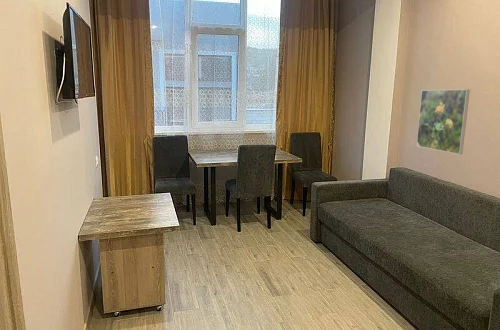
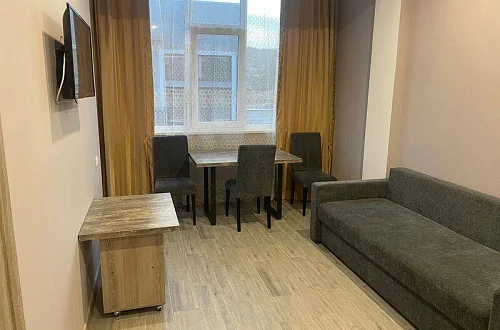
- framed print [416,88,471,155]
